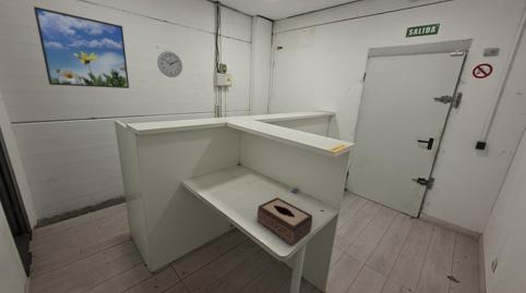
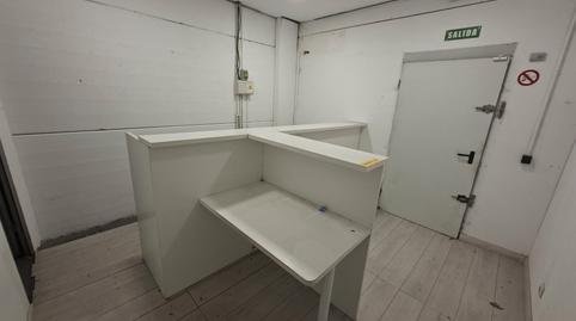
- tissue box [256,196,313,246]
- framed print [33,5,130,89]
- wall clock [156,50,183,78]
